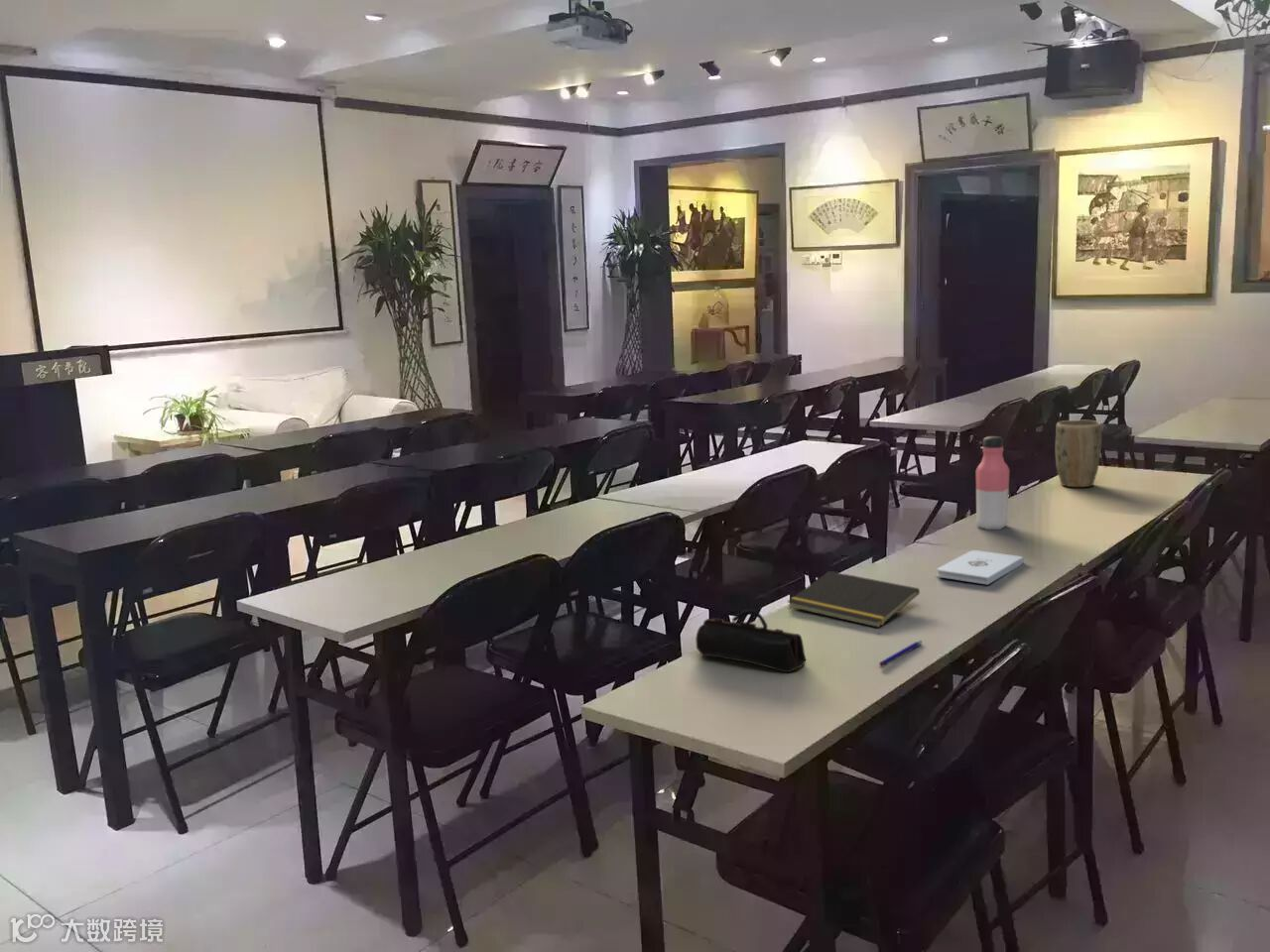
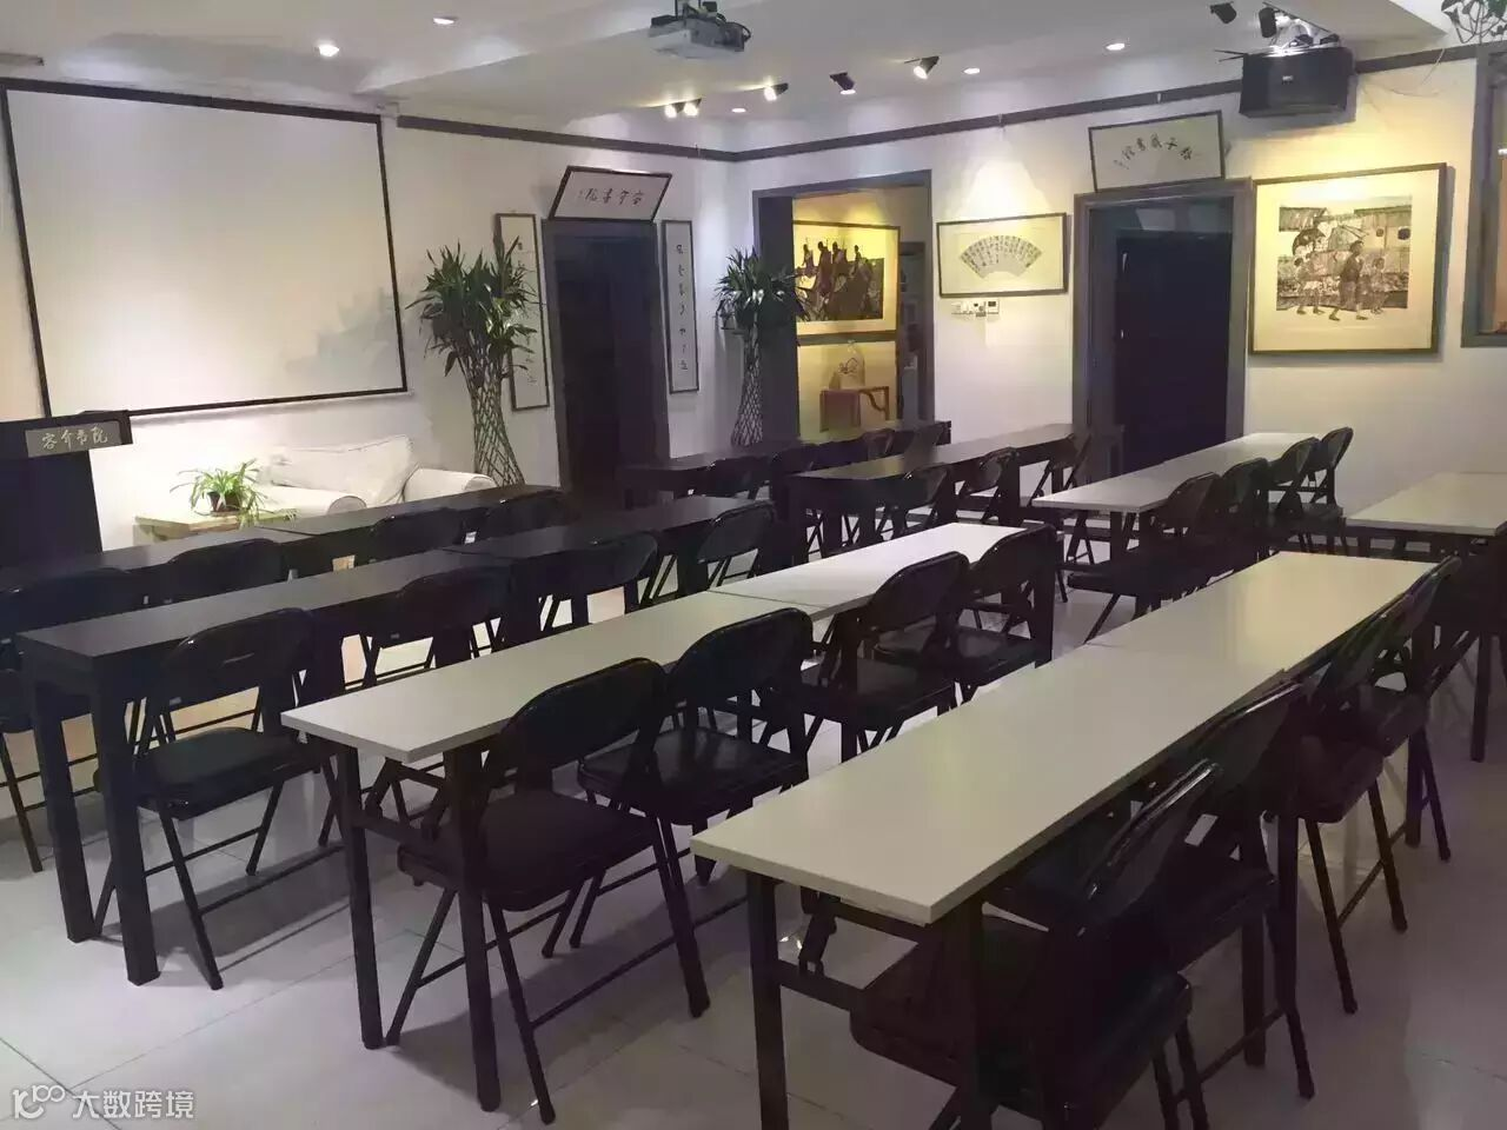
- pen [878,640,923,667]
- notepad [937,549,1024,586]
- plant pot [1055,419,1102,488]
- pencil case [695,609,807,673]
- water bottle [974,435,1010,531]
- notepad [787,570,921,629]
